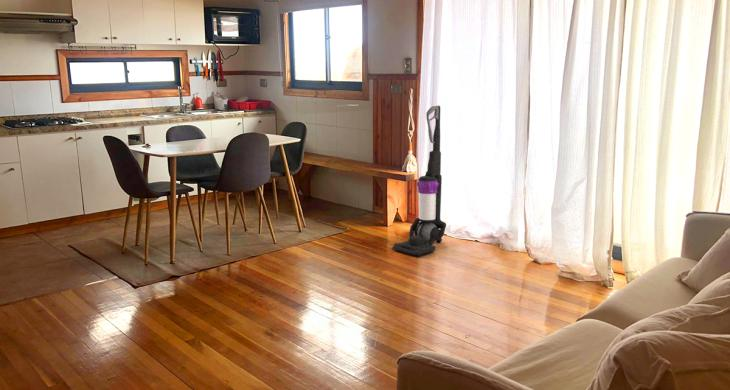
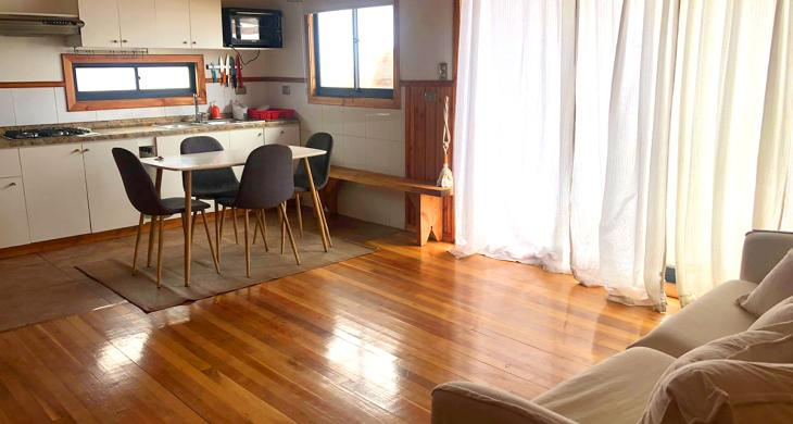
- vacuum cleaner [391,105,447,257]
